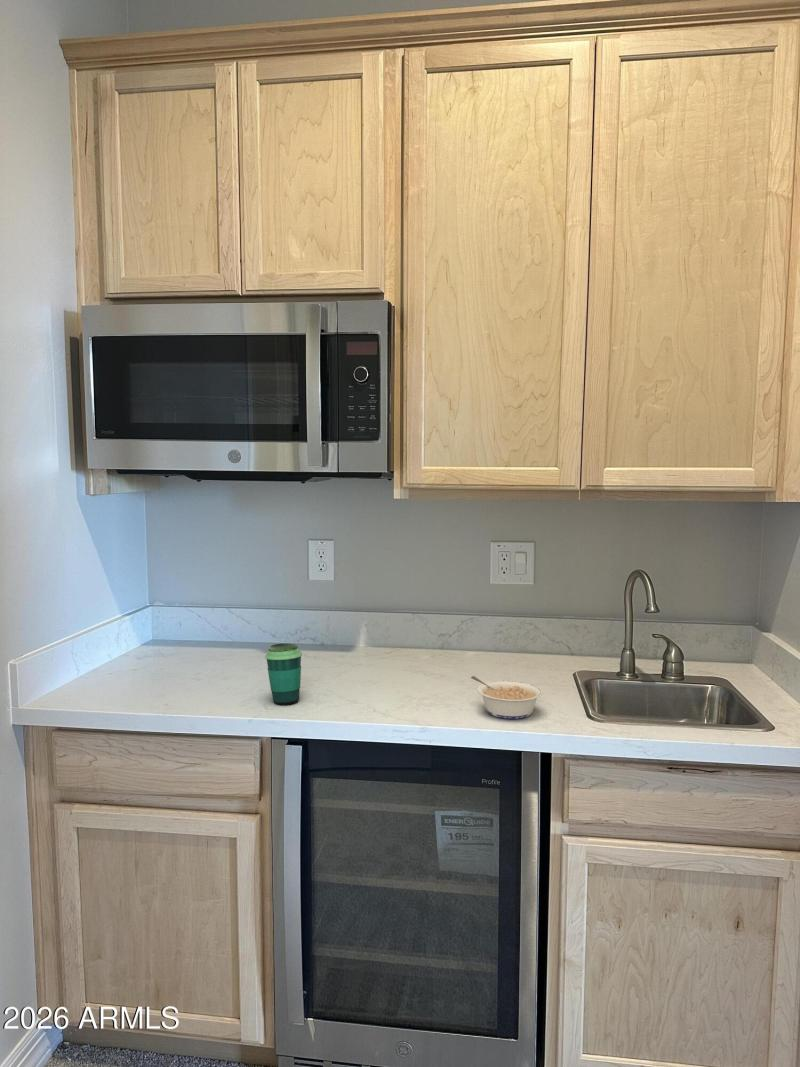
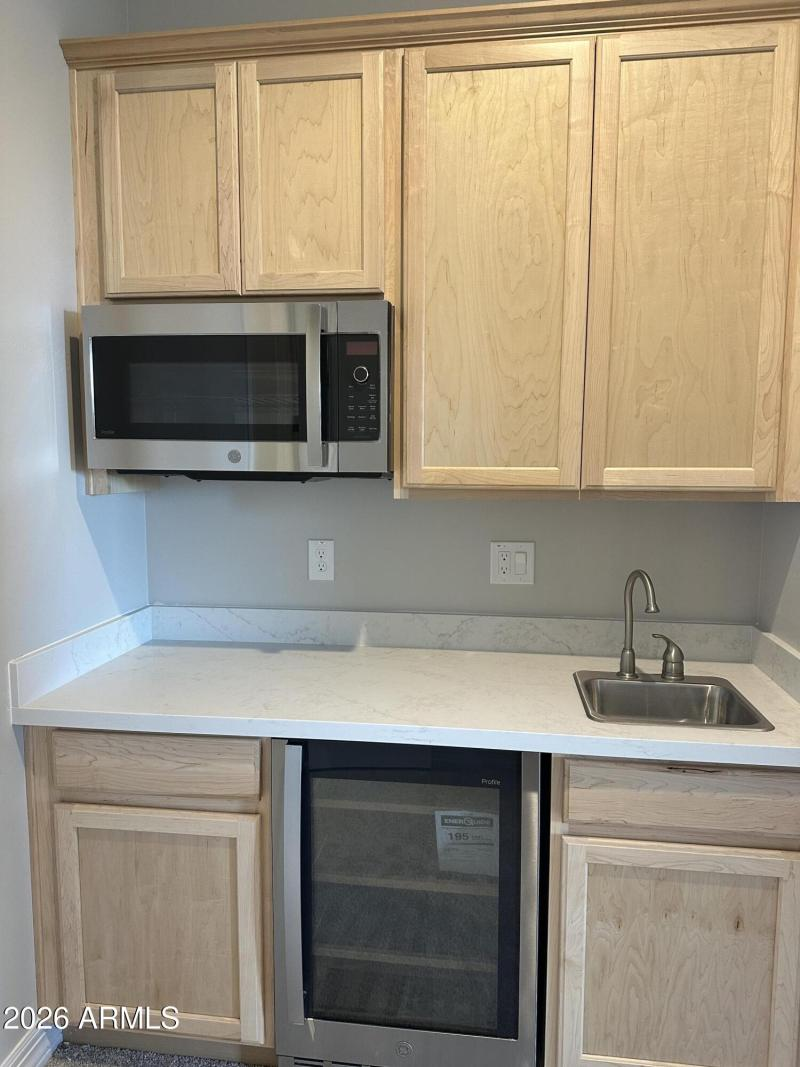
- cup [264,642,303,706]
- legume [470,675,544,720]
